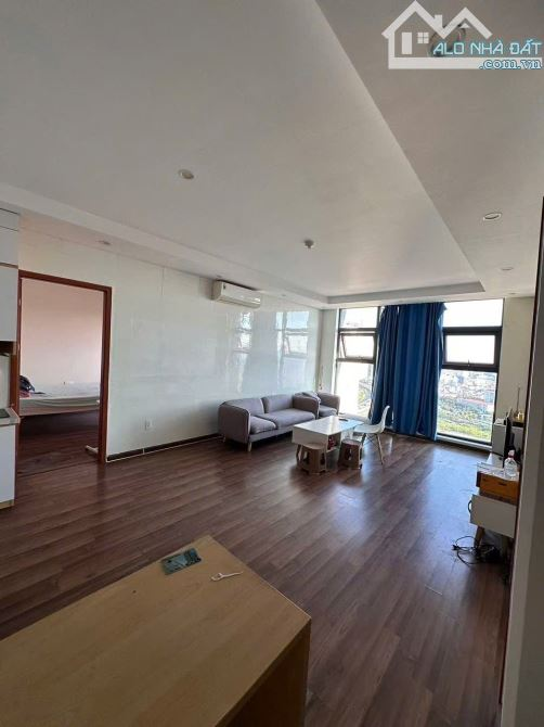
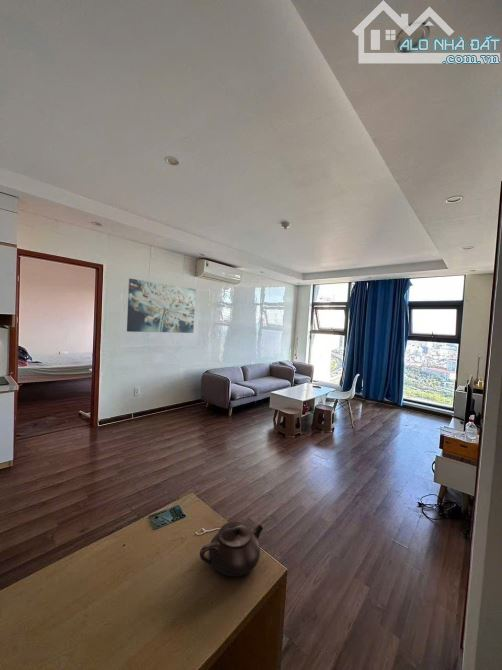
+ teapot [199,520,264,577]
+ wall art [126,278,197,334]
